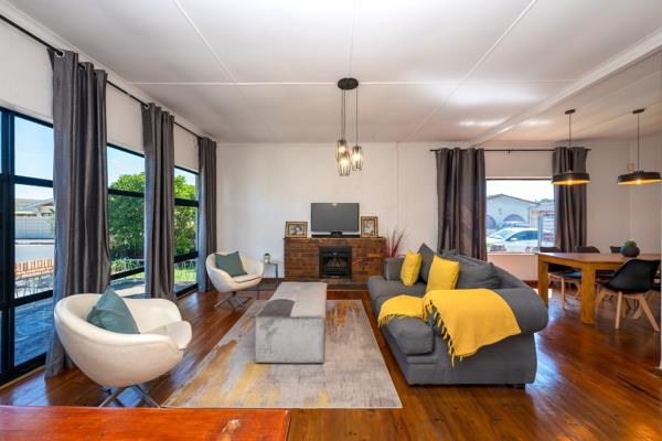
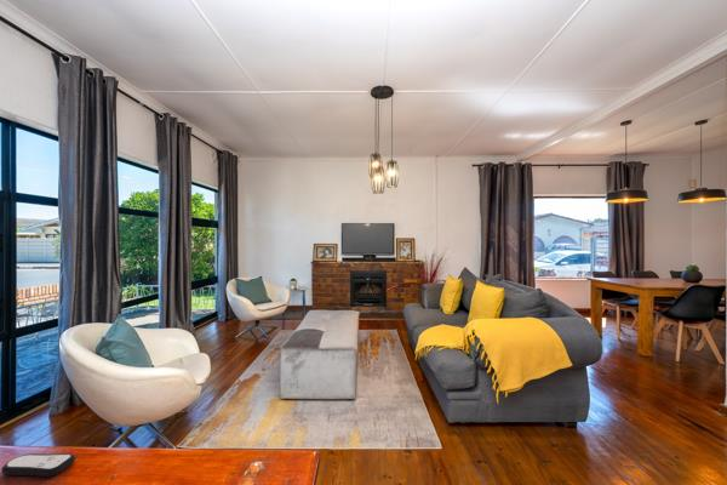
+ remote control [0,452,76,478]
